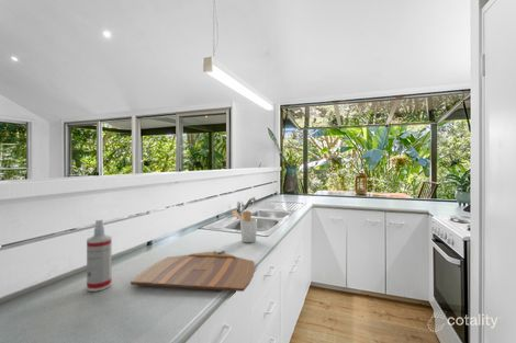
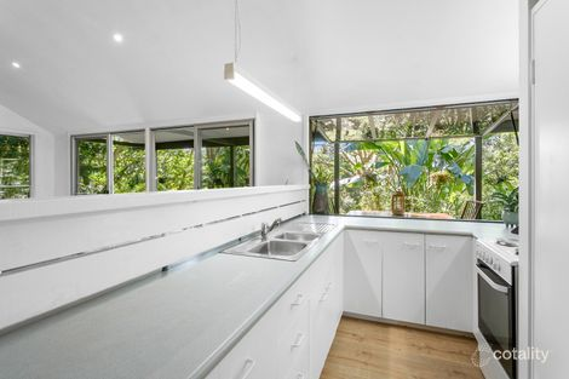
- spray bottle [86,218,113,293]
- utensil holder [231,209,258,243]
- cutting board [130,250,256,293]
